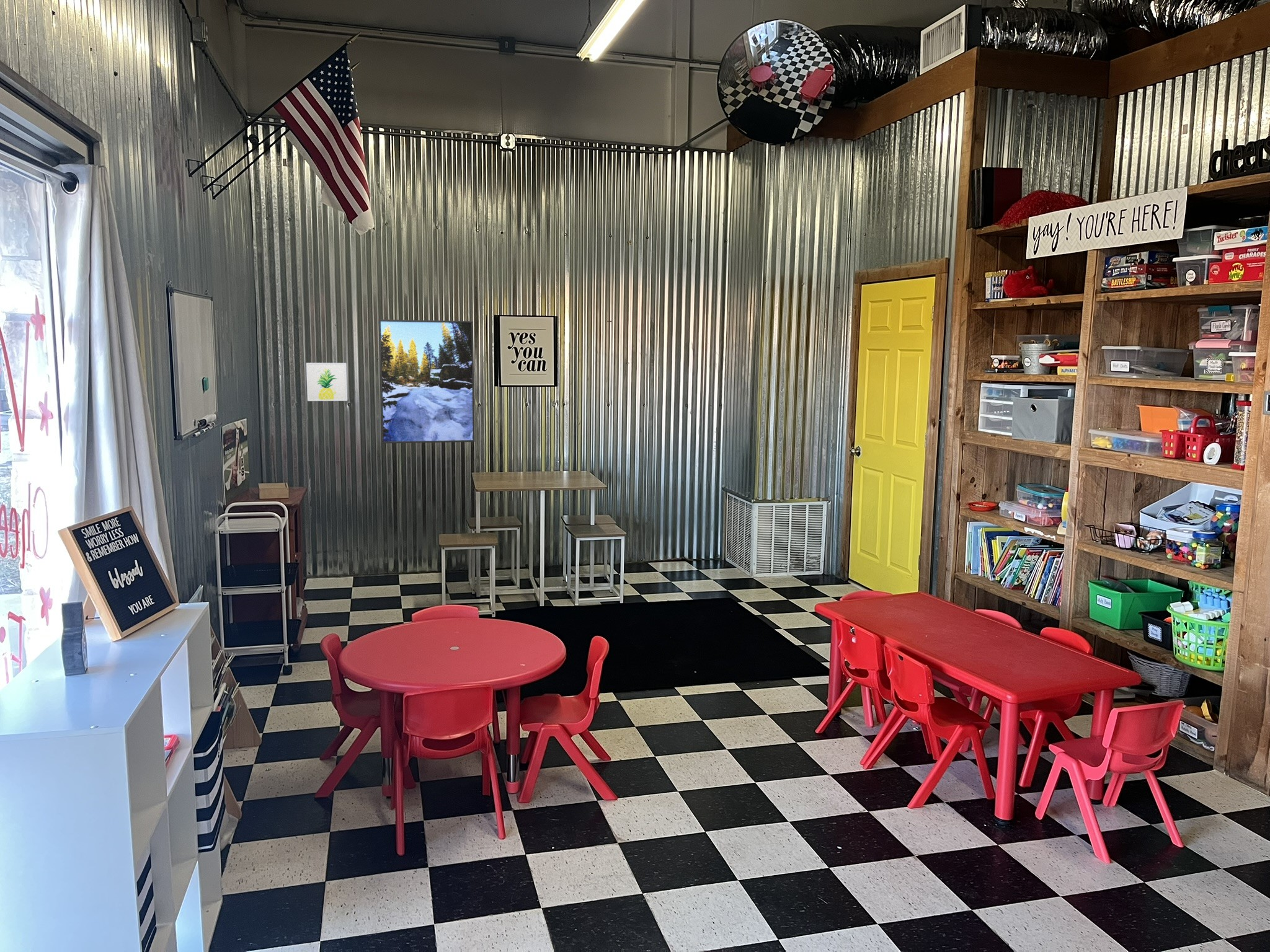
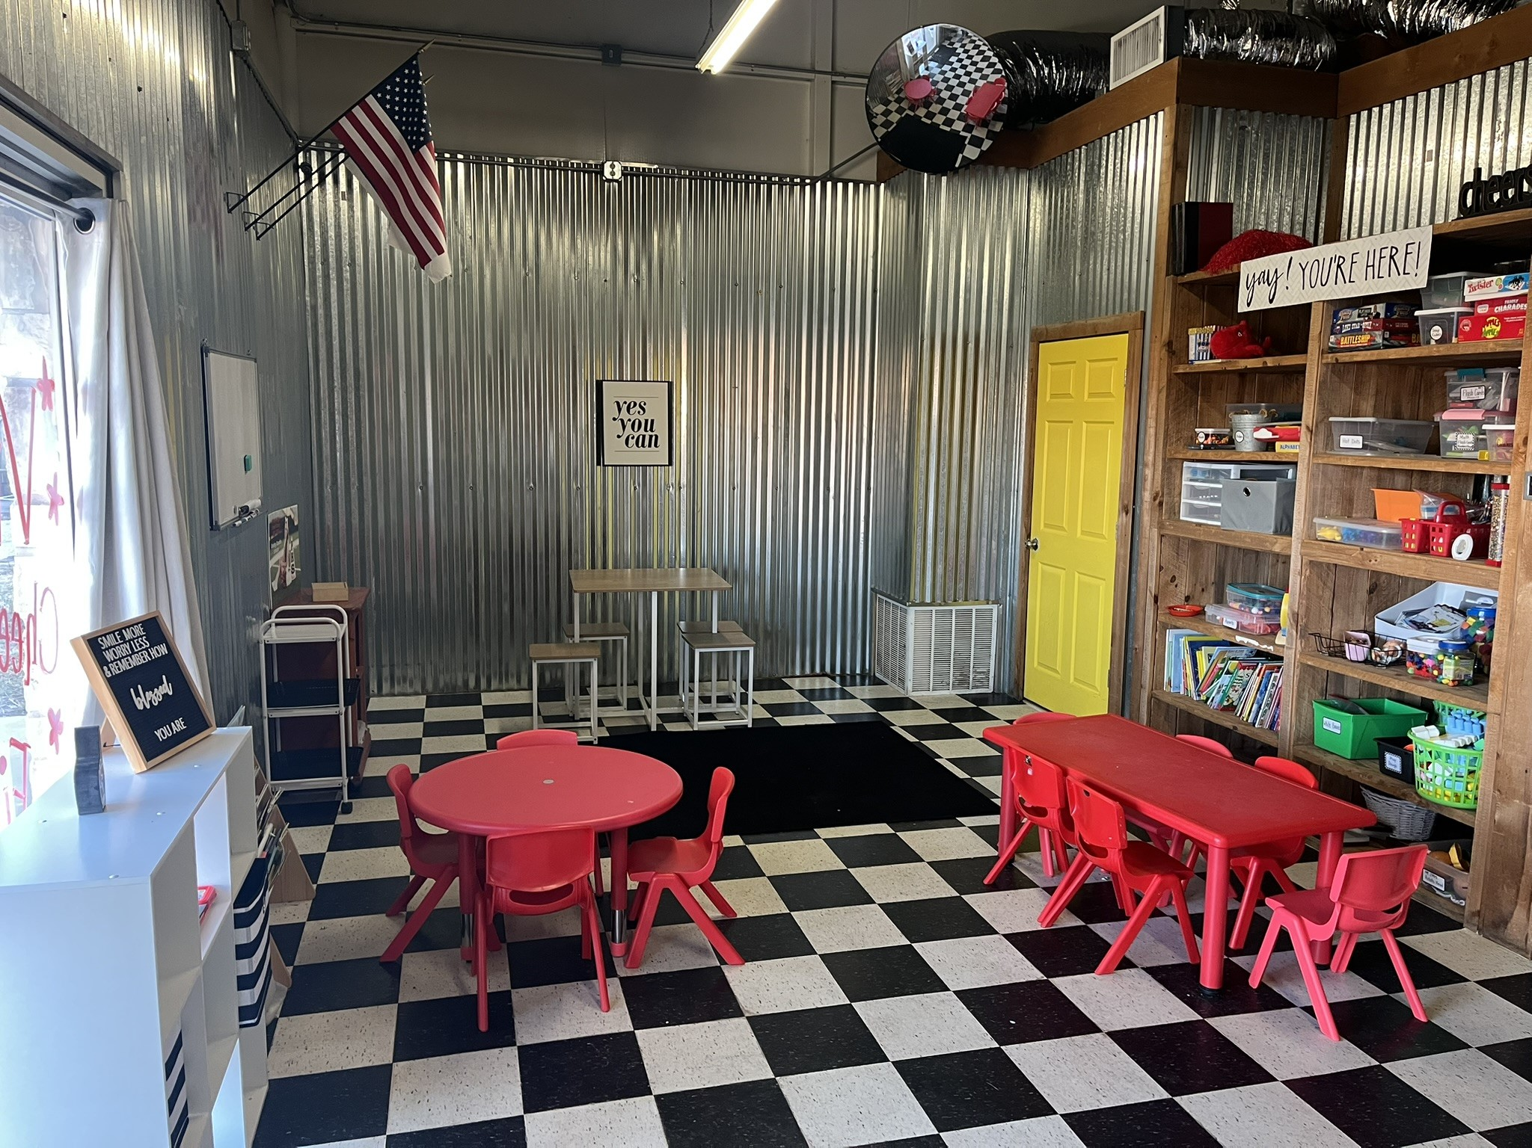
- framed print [378,319,476,444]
- wall art [306,362,348,402]
